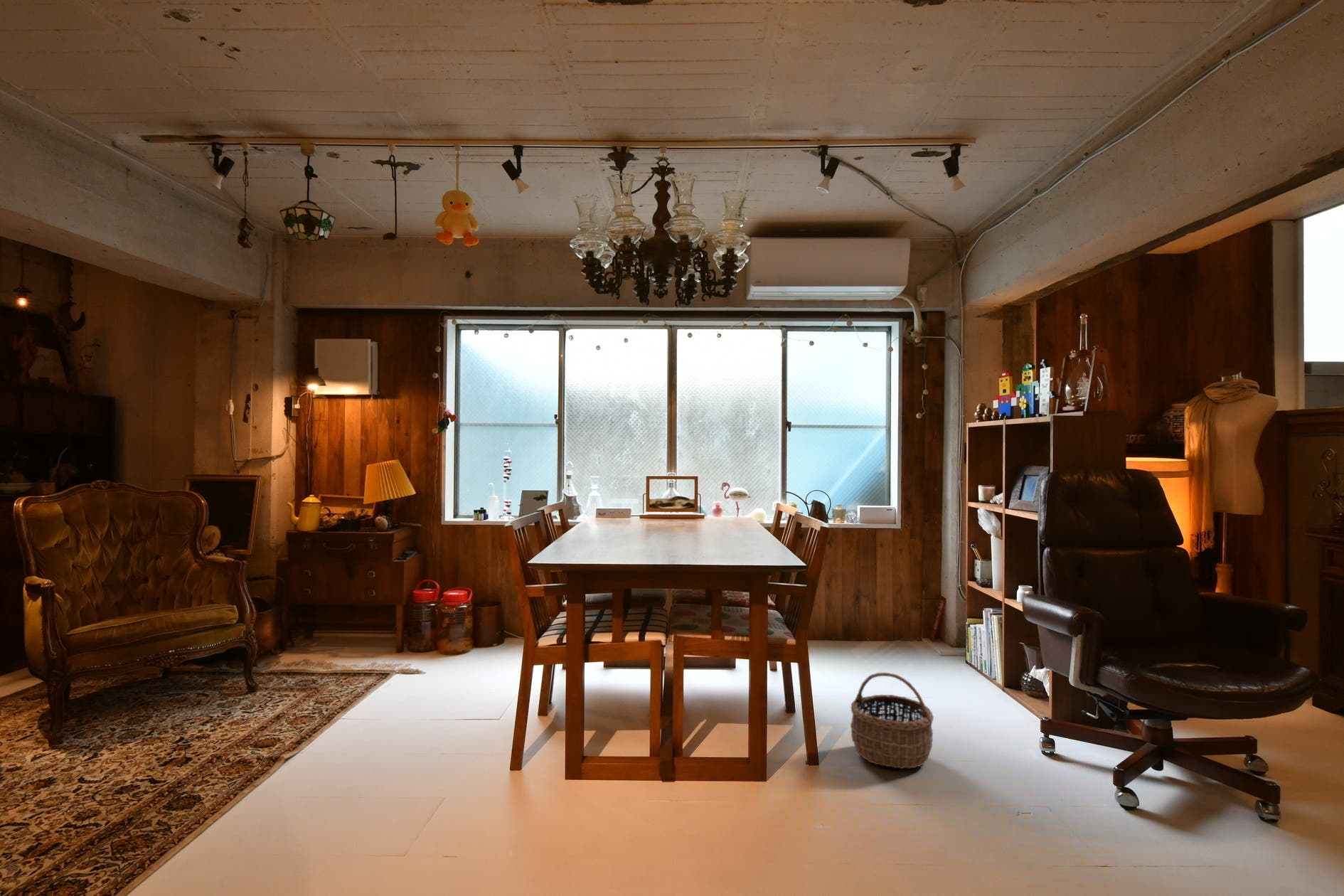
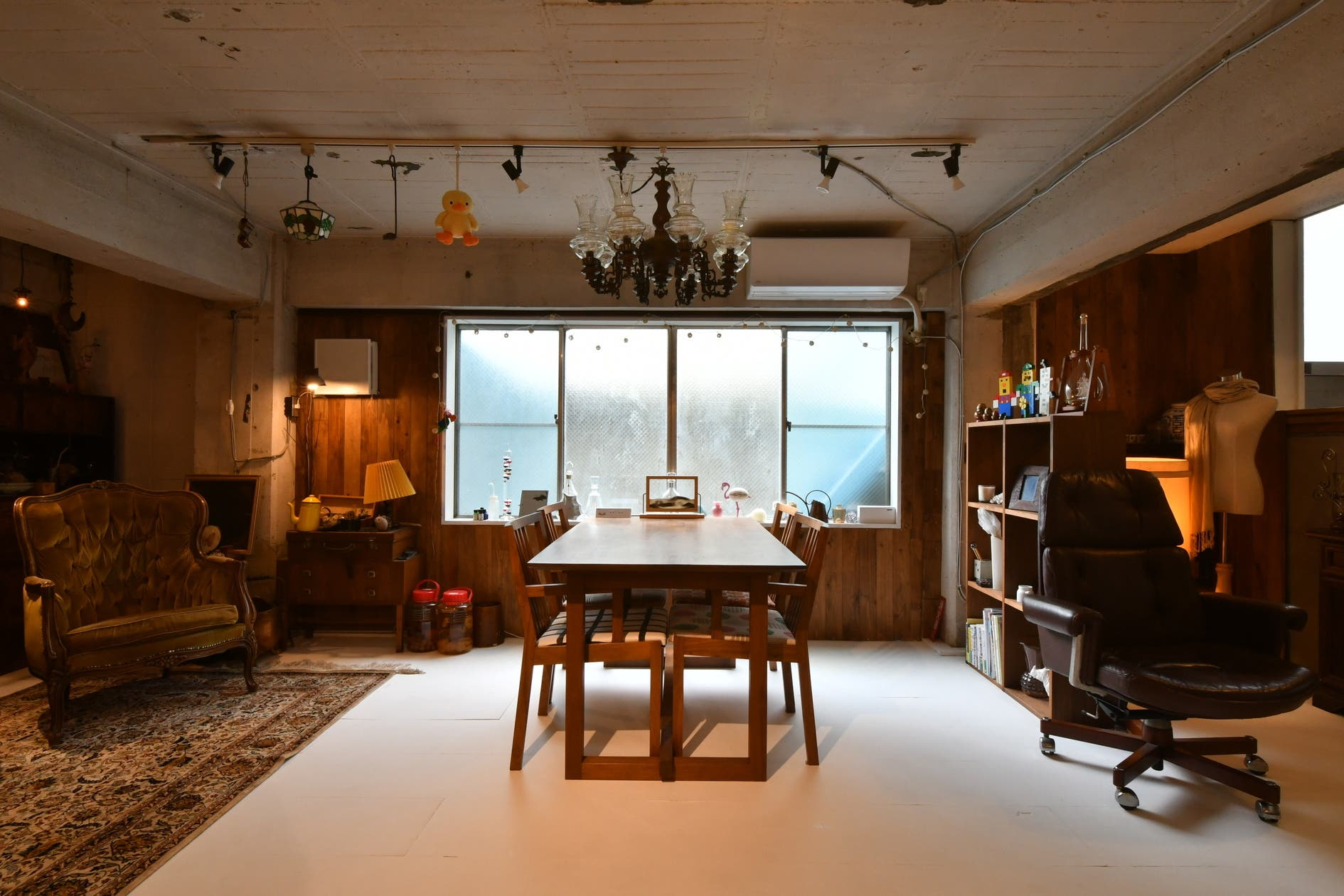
- wicker basket [850,672,934,769]
